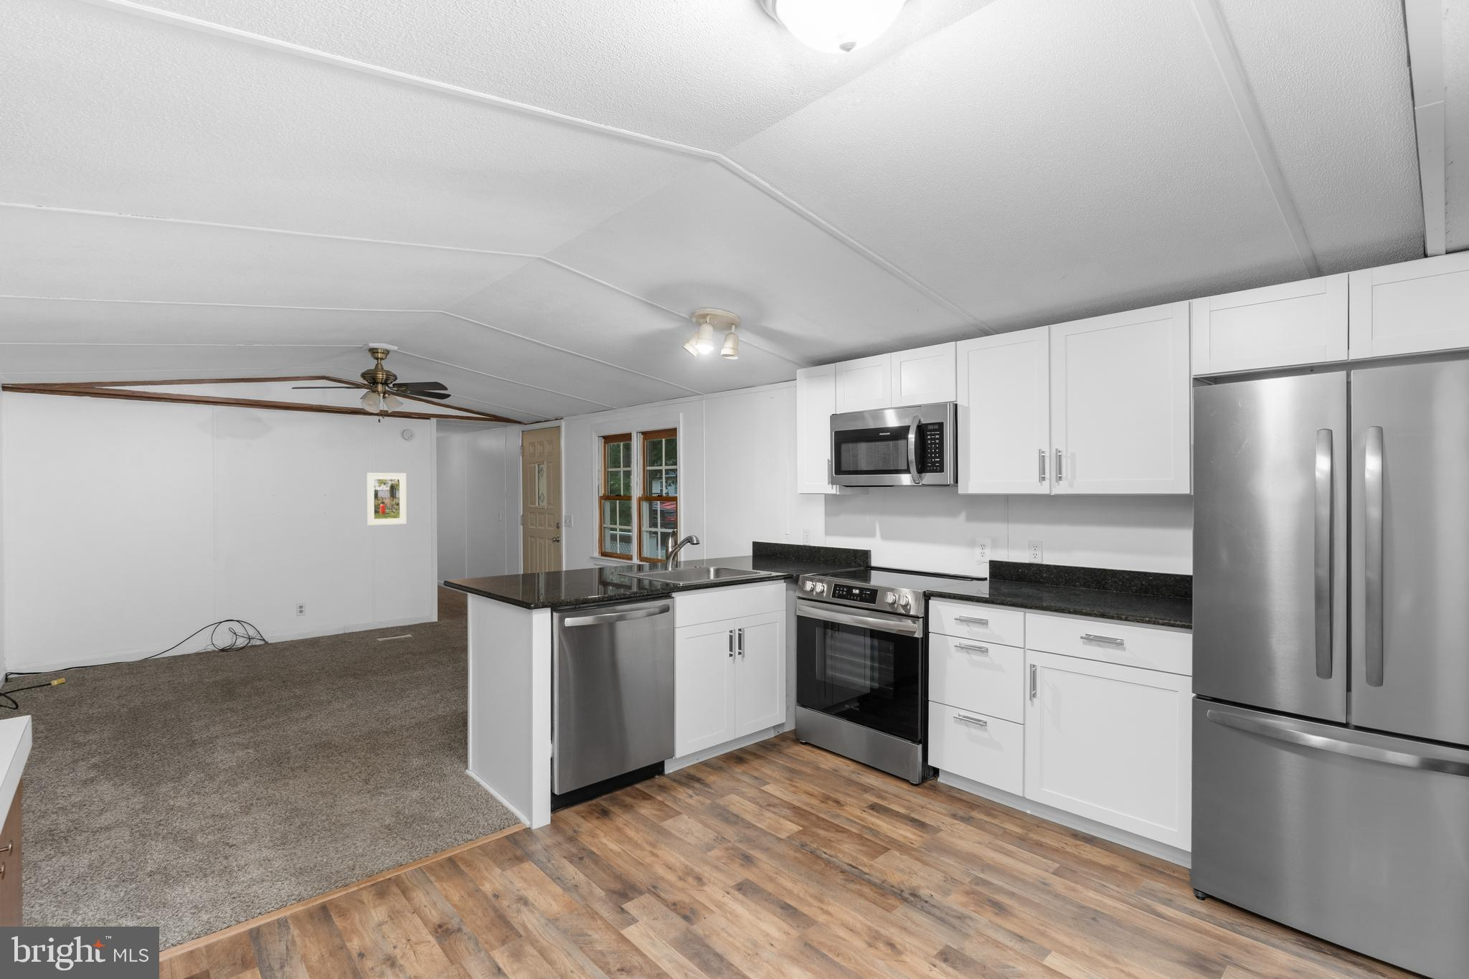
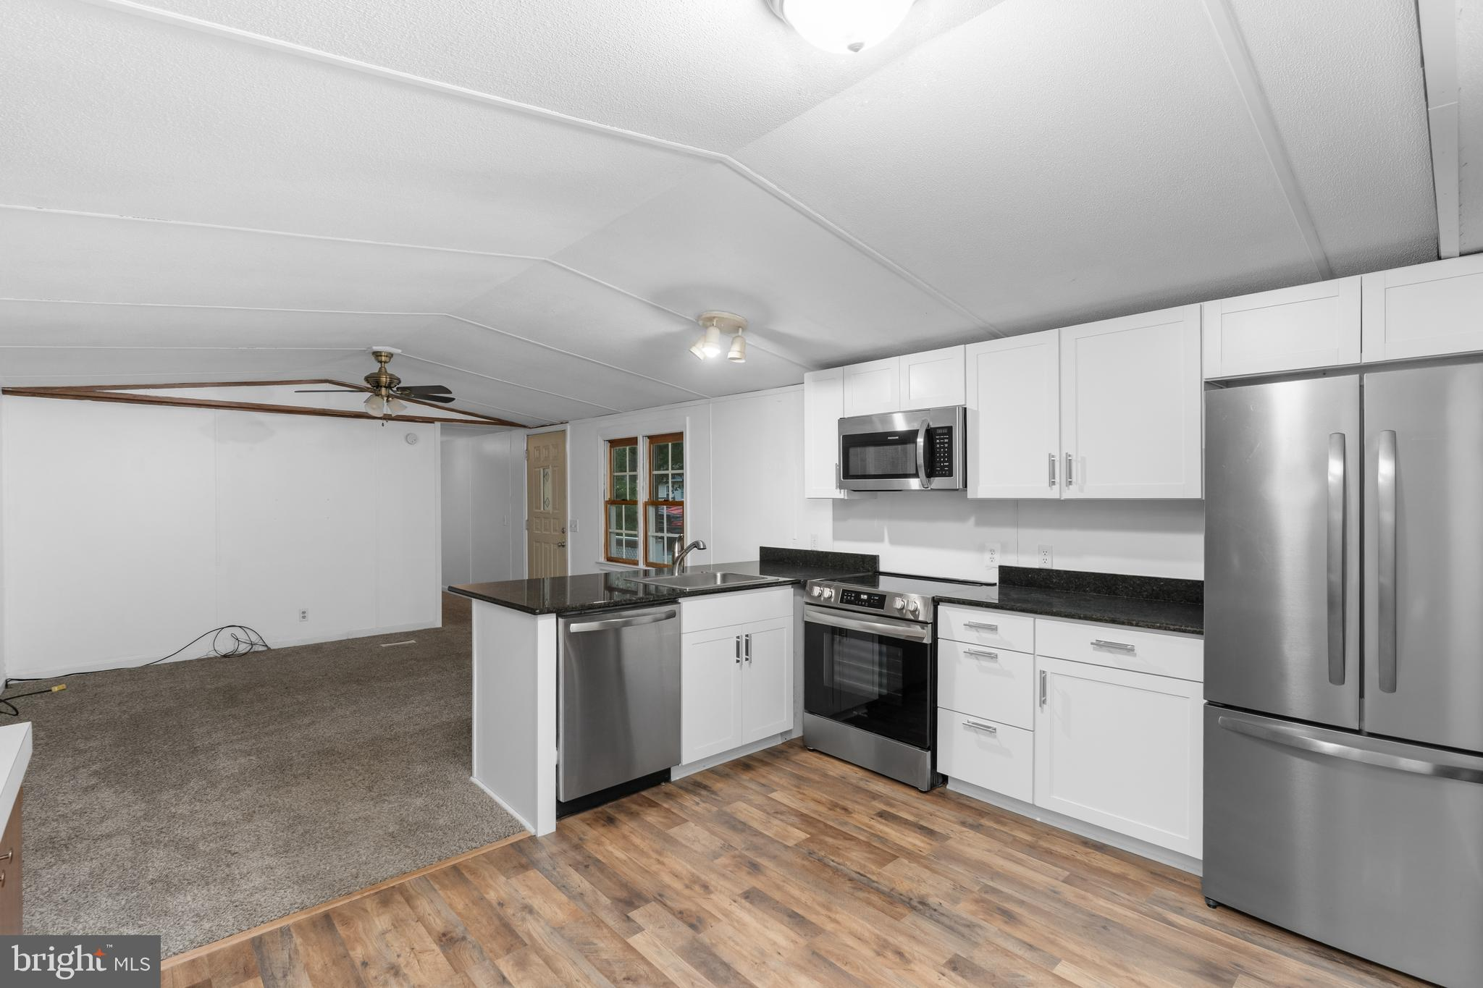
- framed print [366,472,407,527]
